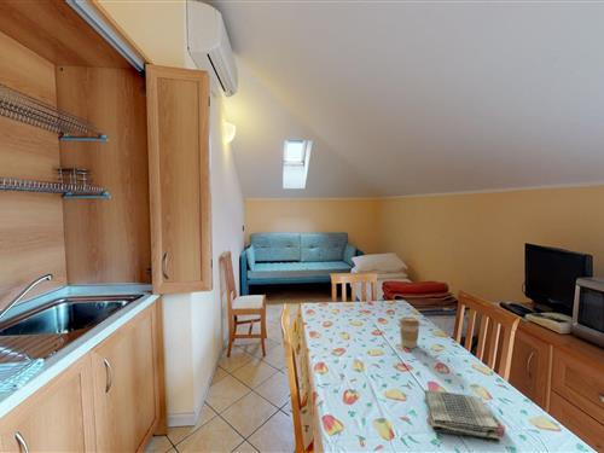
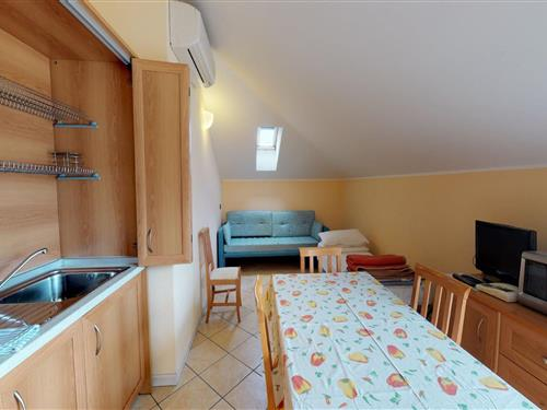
- coffee cup [397,315,422,349]
- dish towel [424,389,501,445]
